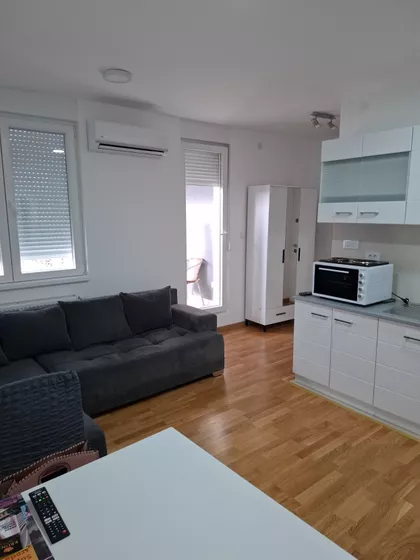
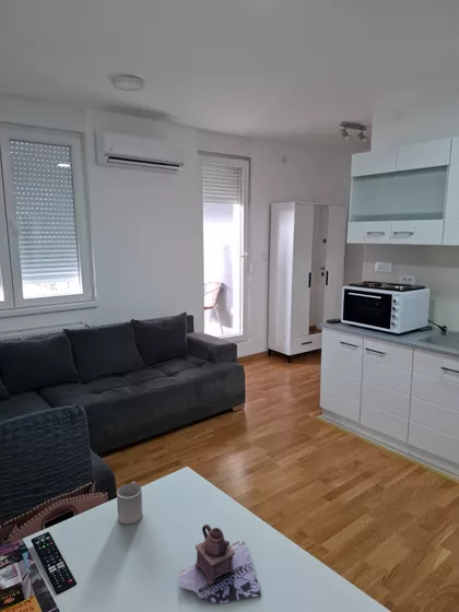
+ teapot [178,523,262,604]
+ cup [116,481,143,525]
